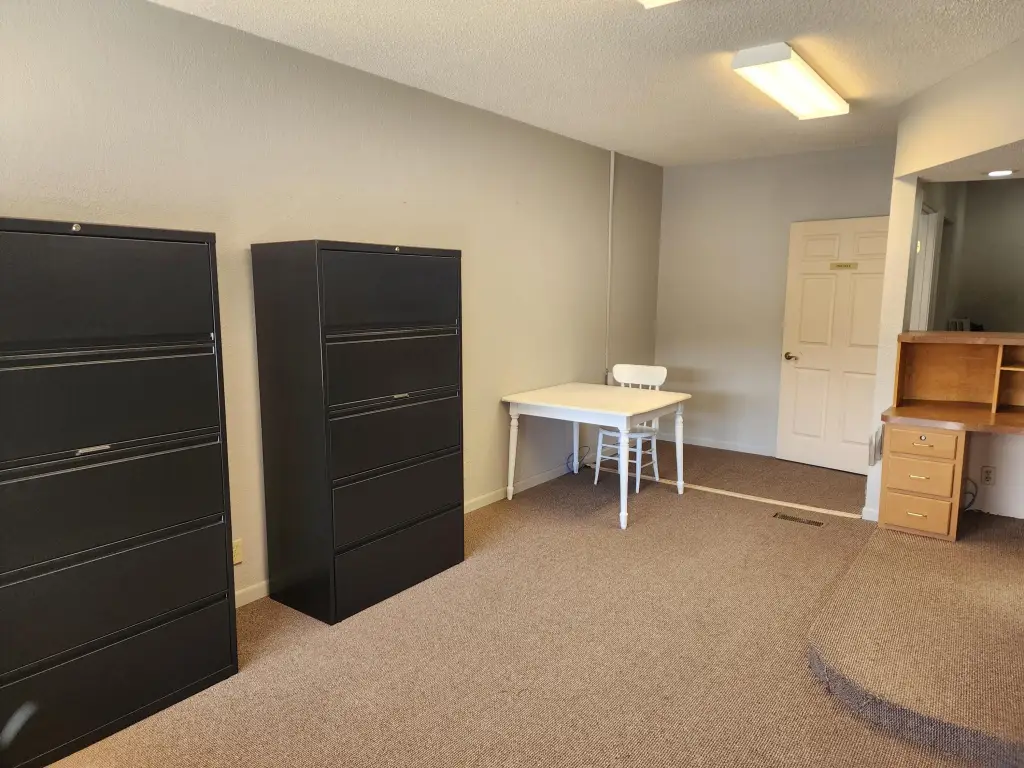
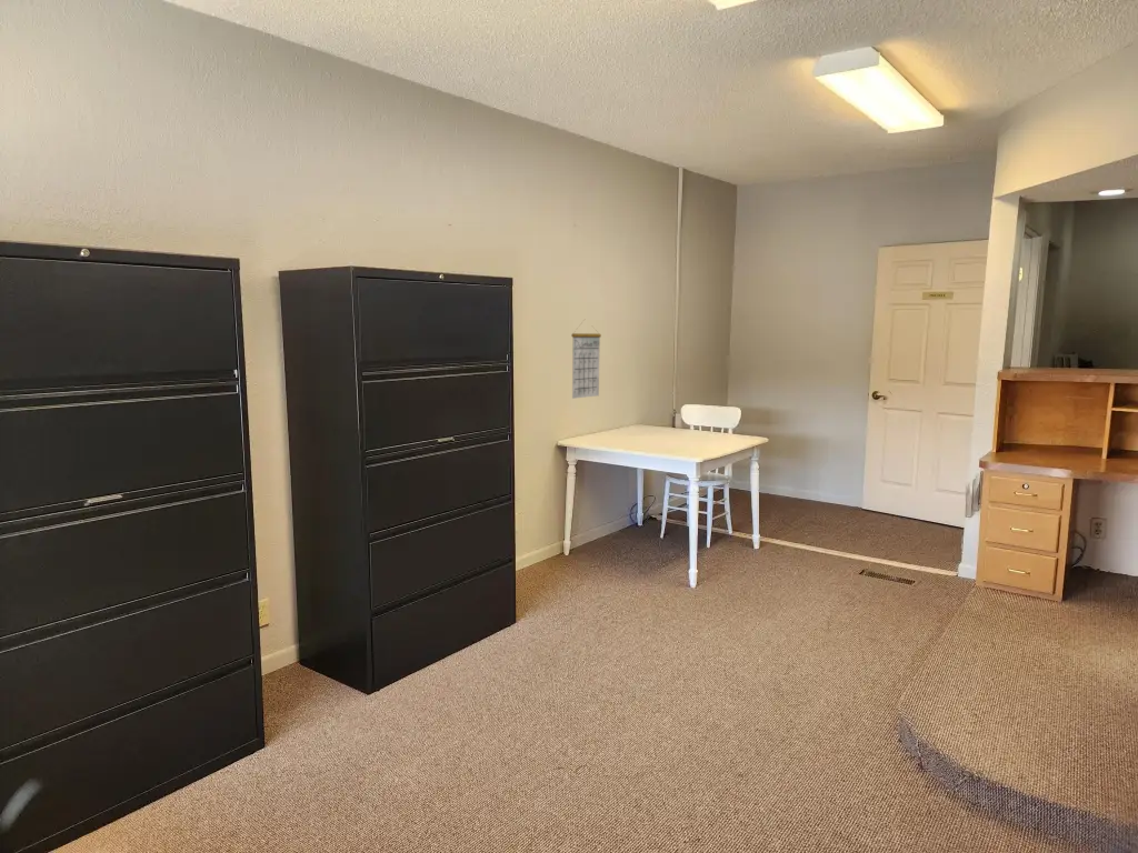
+ calendar [570,320,602,400]
